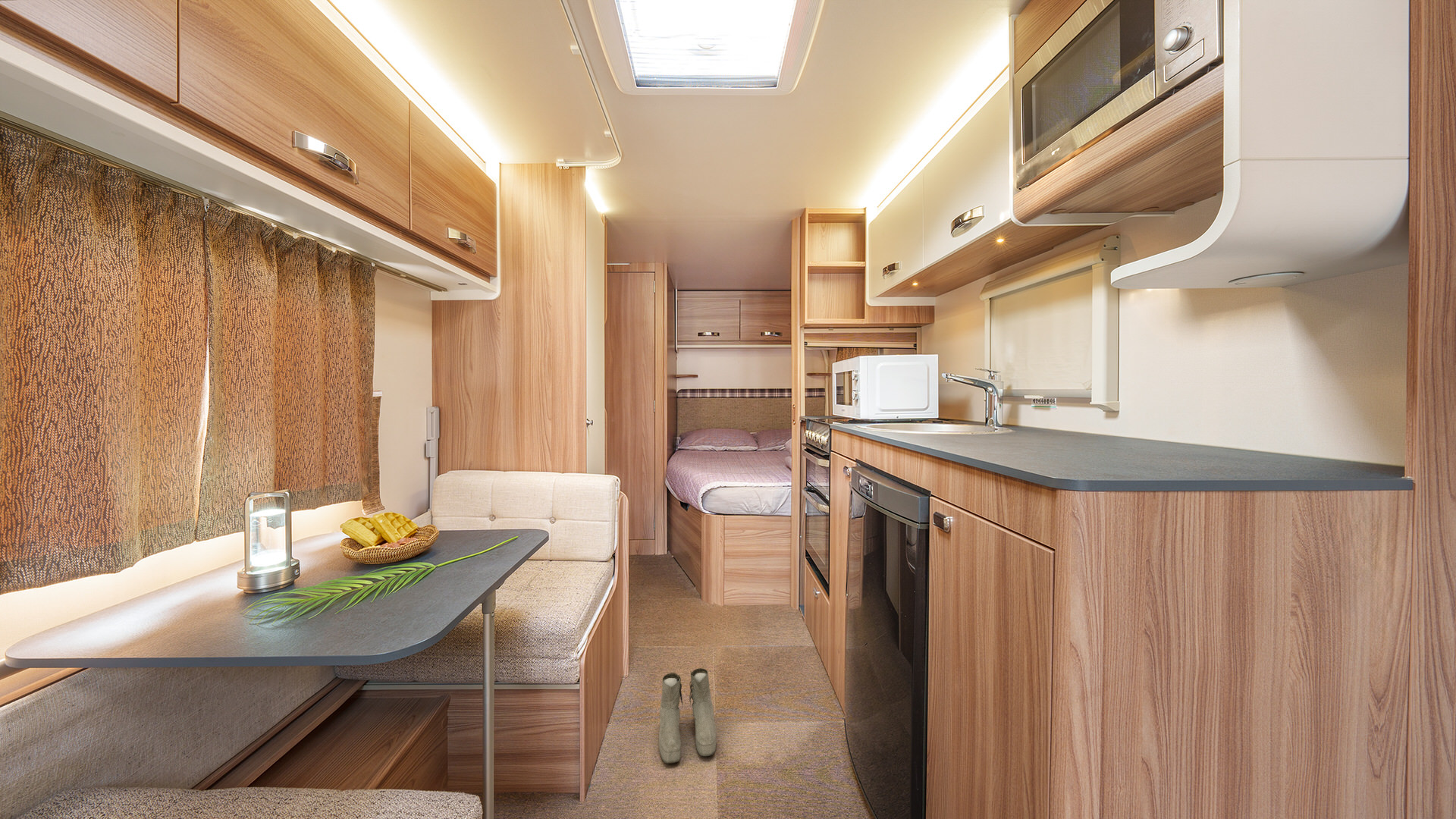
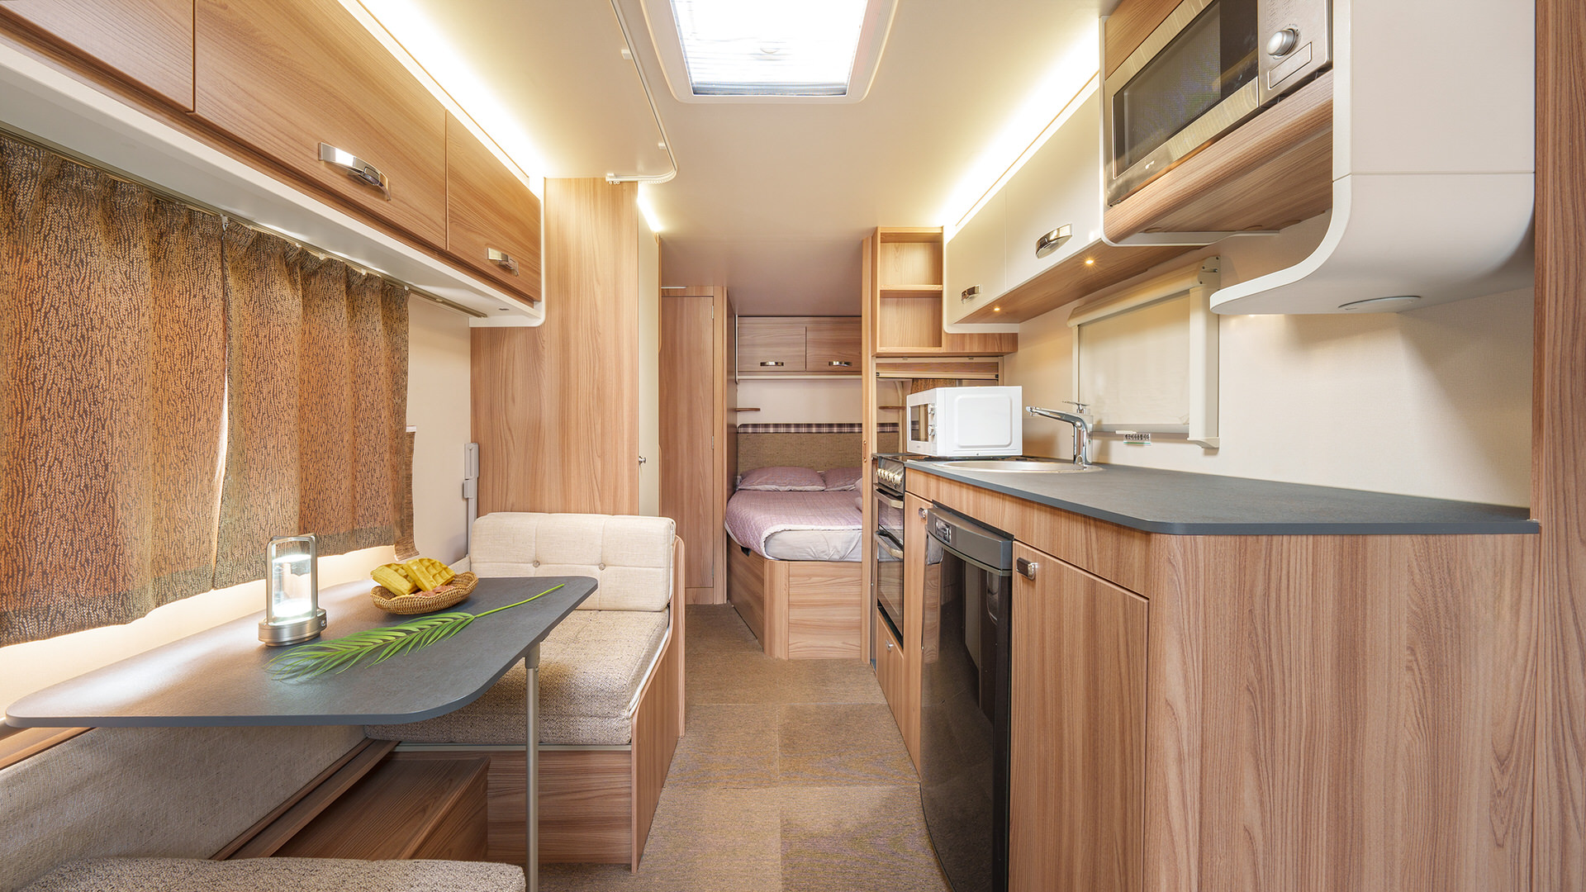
- boots [658,667,717,764]
